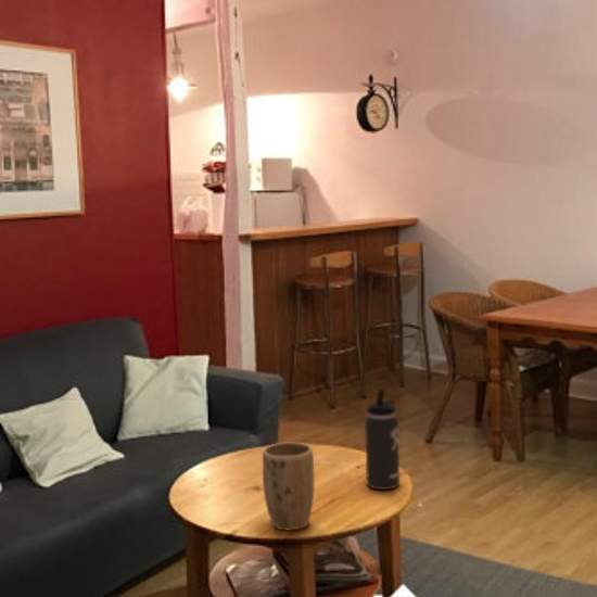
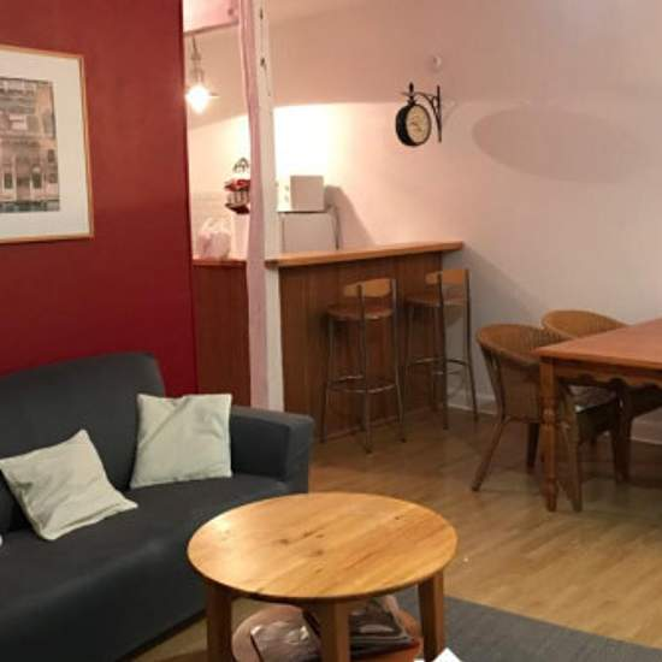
- plant pot [262,442,316,531]
- thermos bottle [364,389,401,491]
